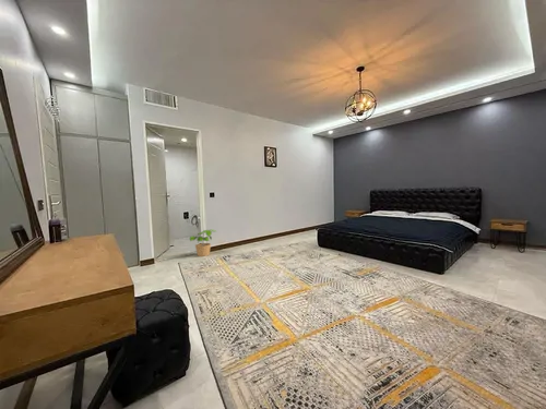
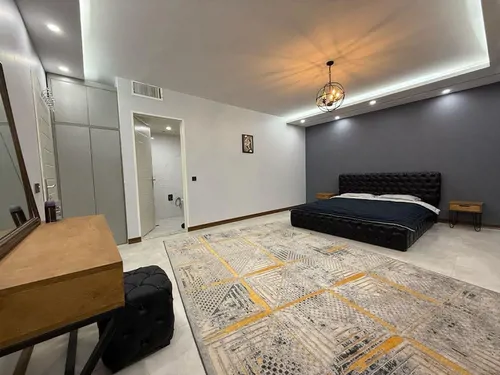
- potted plant [189,229,216,257]
